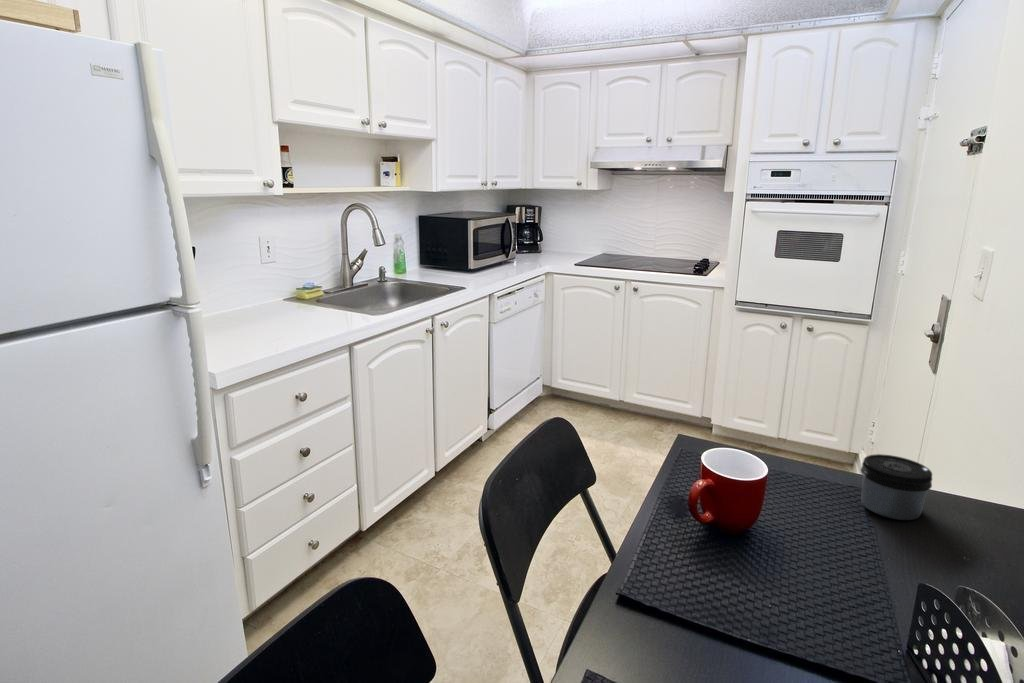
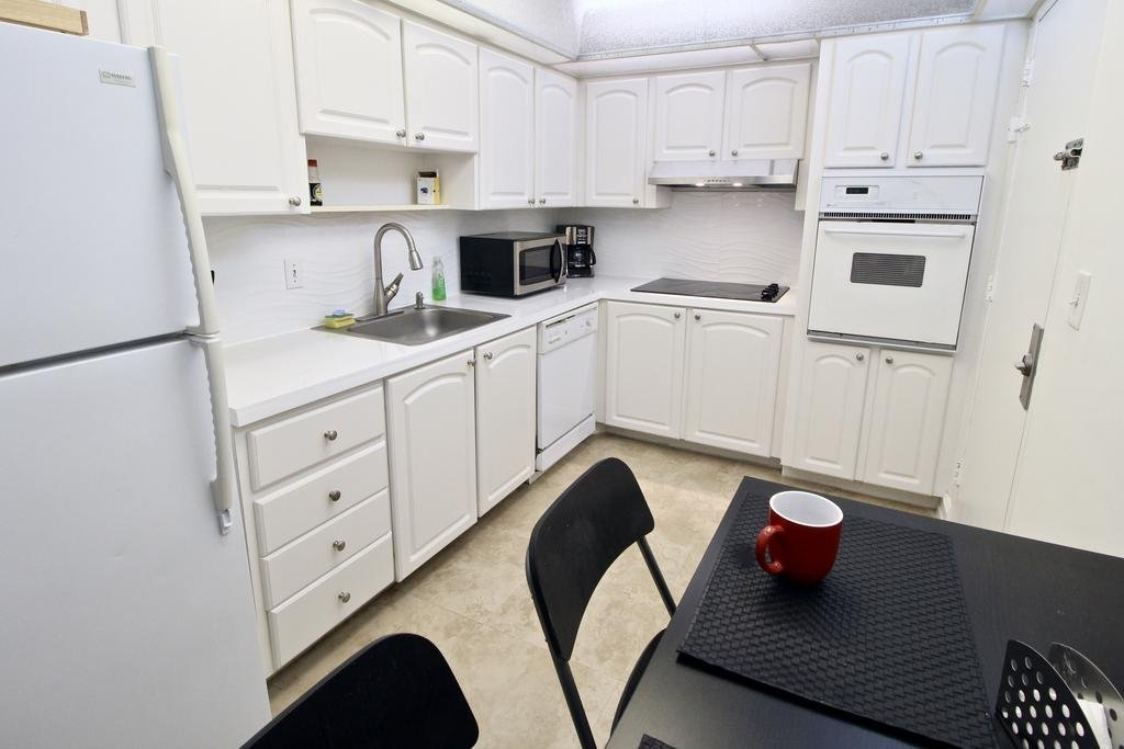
- jar [860,453,933,521]
